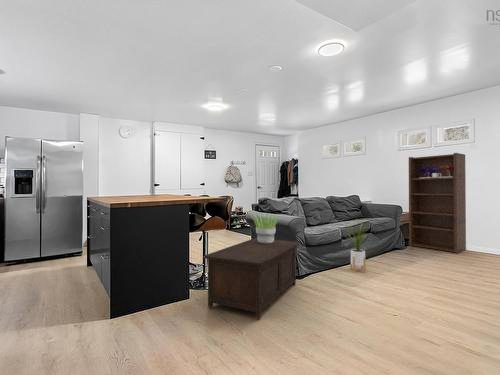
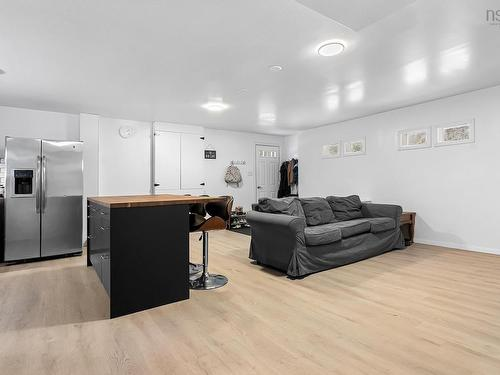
- potted plant [251,212,280,244]
- cabinet [203,237,300,320]
- house plant [344,218,372,274]
- bookshelf [408,152,467,254]
